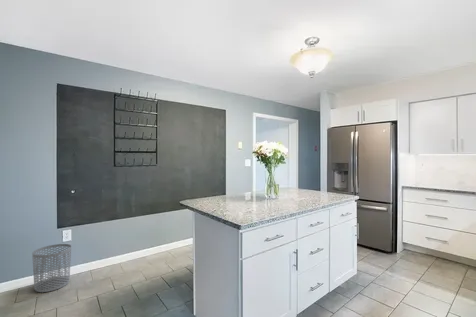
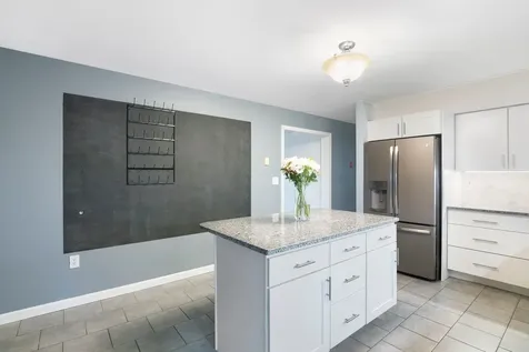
- waste bin [31,243,72,293]
